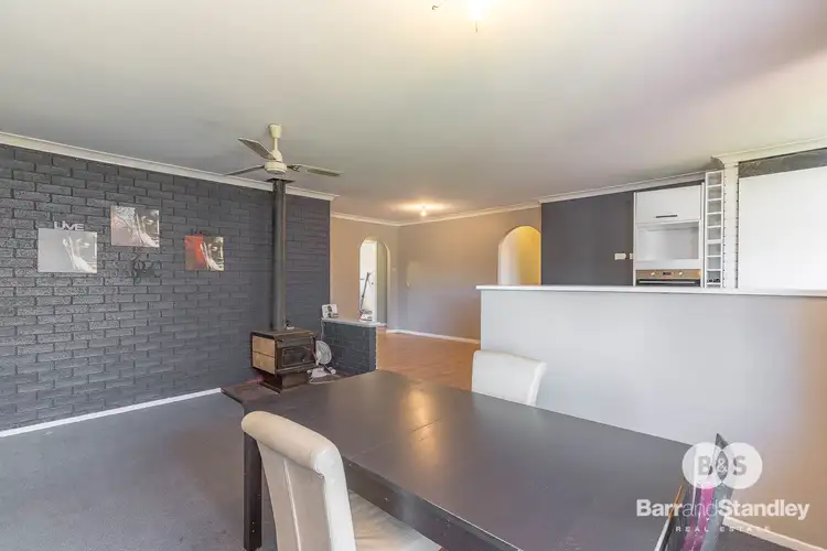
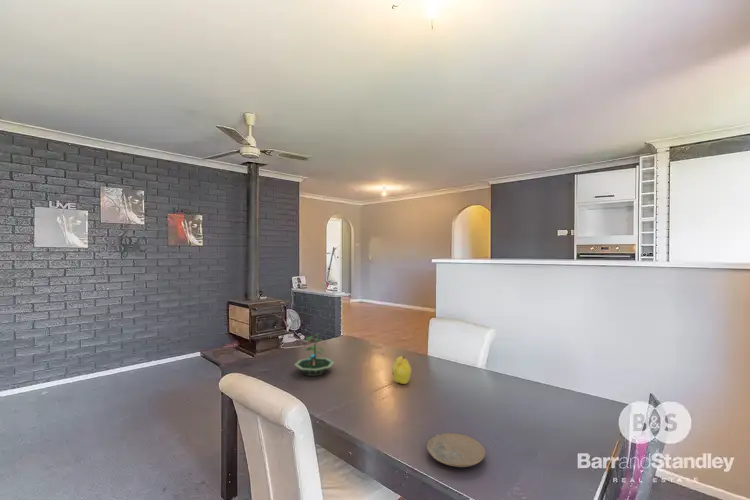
+ fruit [391,355,412,385]
+ terrarium [293,333,335,377]
+ plate [426,432,486,468]
